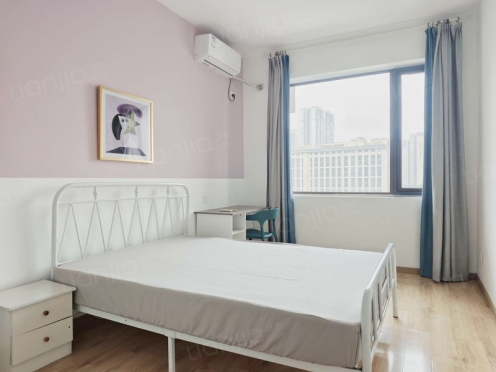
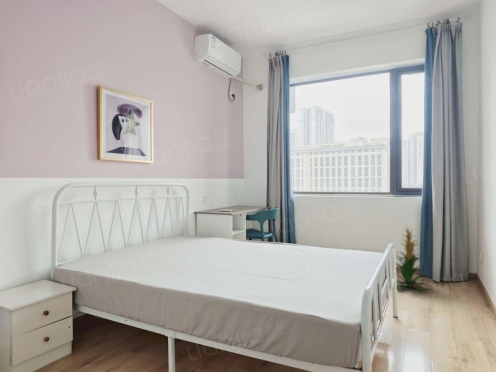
+ indoor plant [395,224,433,292]
